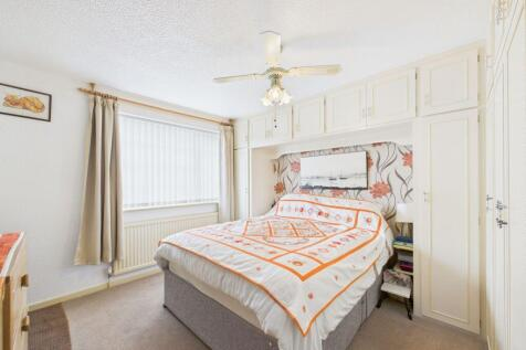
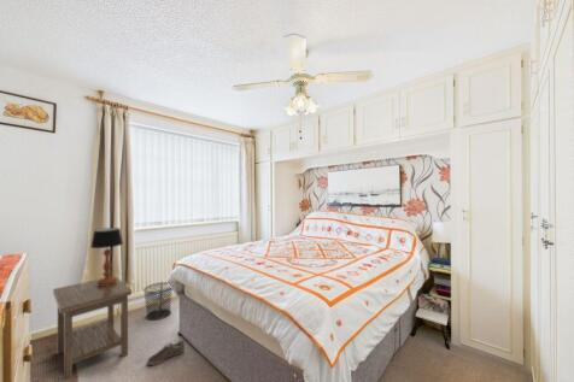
+ table lamp [89,227,124,286]
+ side table [52,275,133,381]
+ waste bin [142,281,174,322]
+ sneaker [146,337,186,366]
